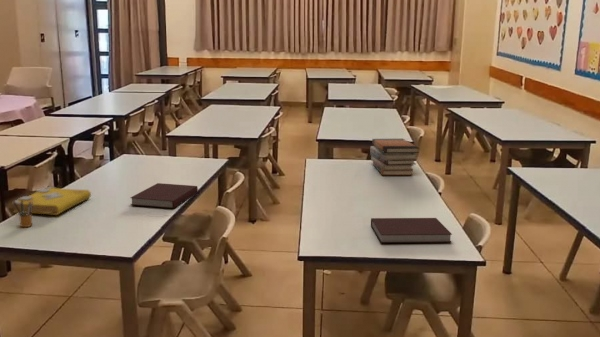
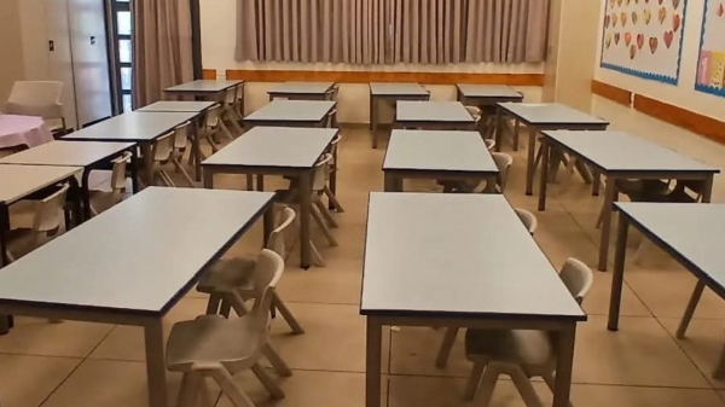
- book stack [369,138,420,176]
- pencil box [12,199,33,228]
- spell book [11,186,92,216]
- notebook [370,217,453,244]
- notebook [129,182,199,209]
